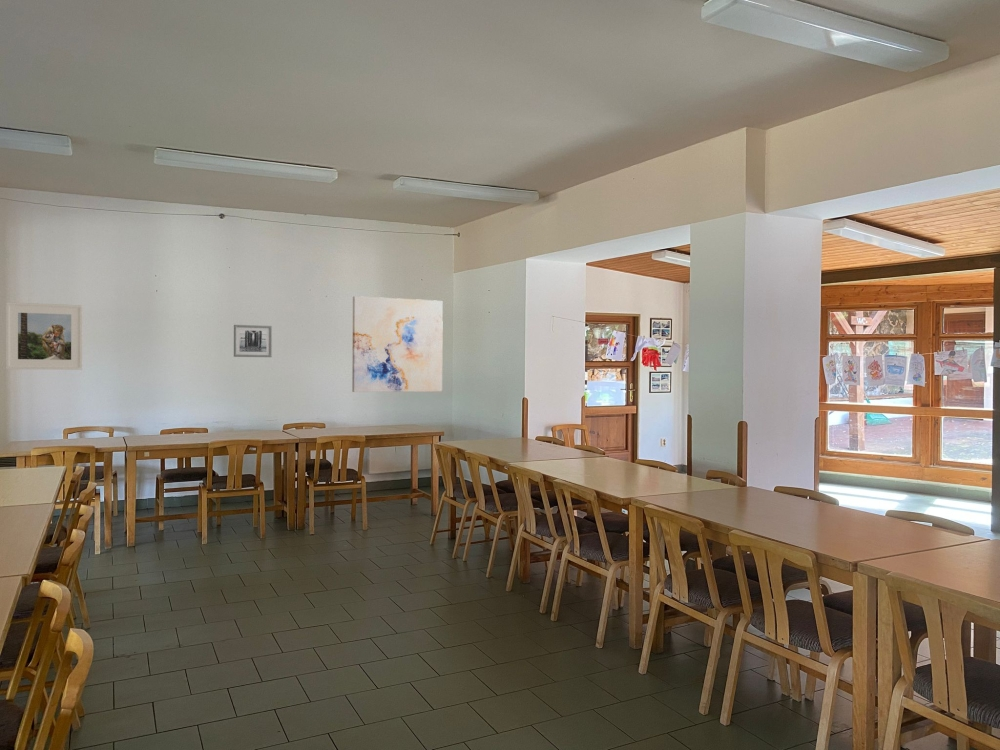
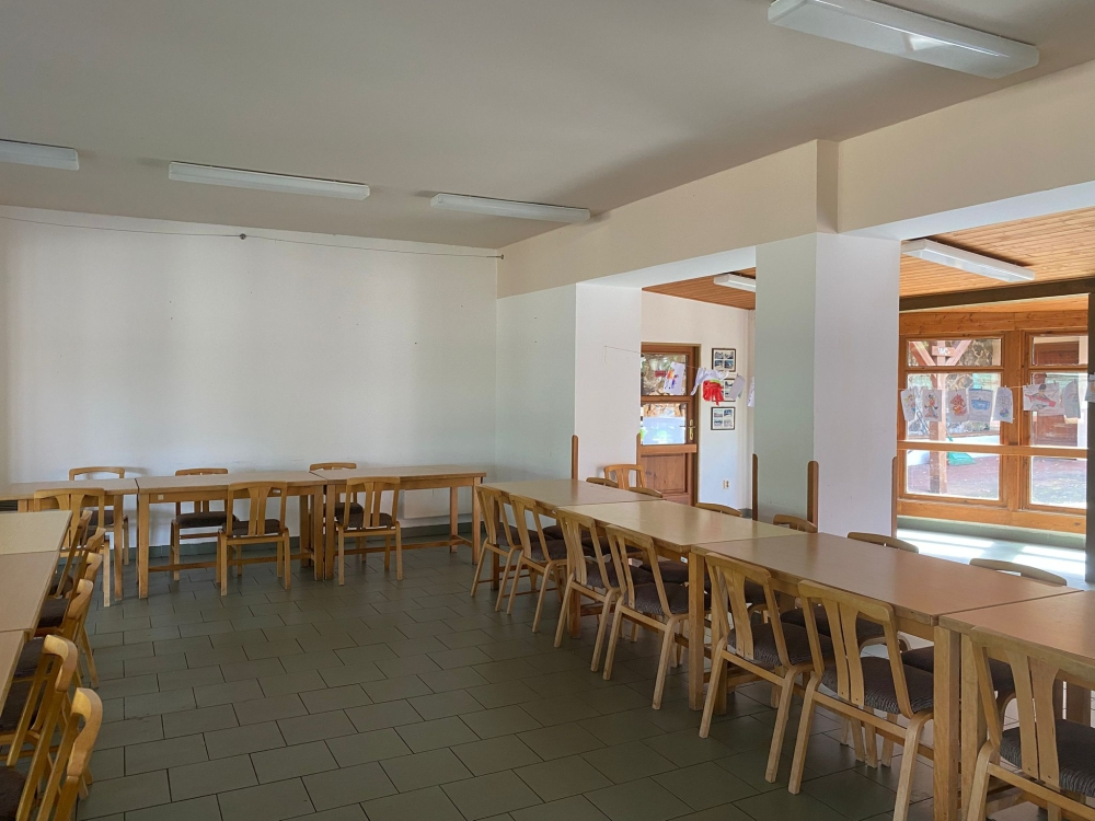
- wall art [233,324,273,358]
- wall art [351,295,444,393]
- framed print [5,301,84,371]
